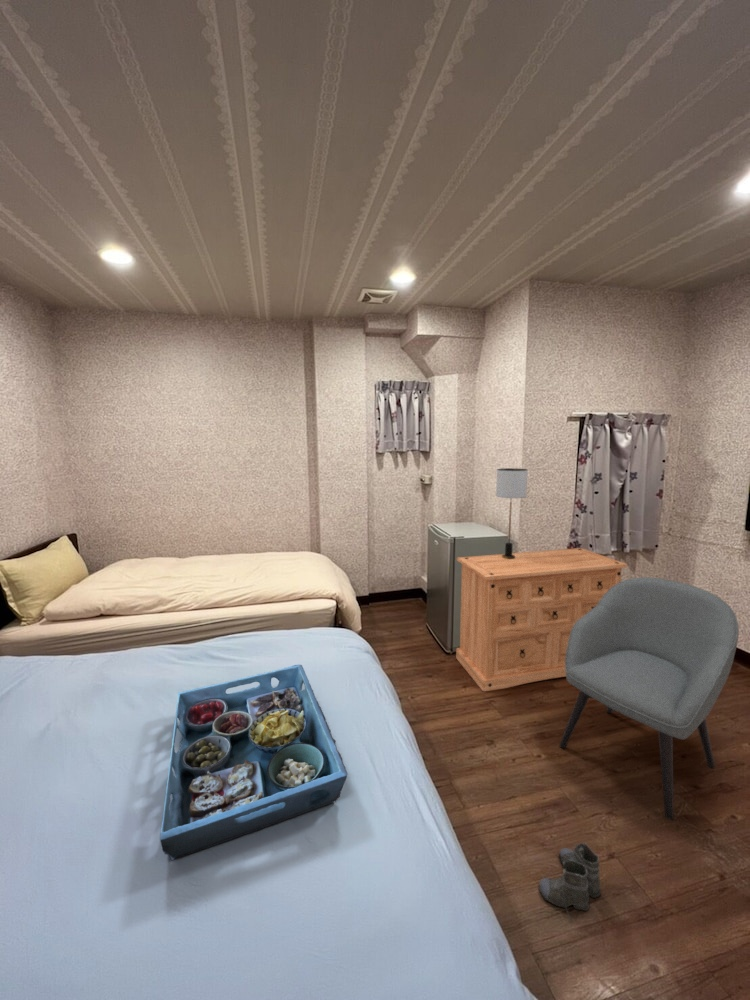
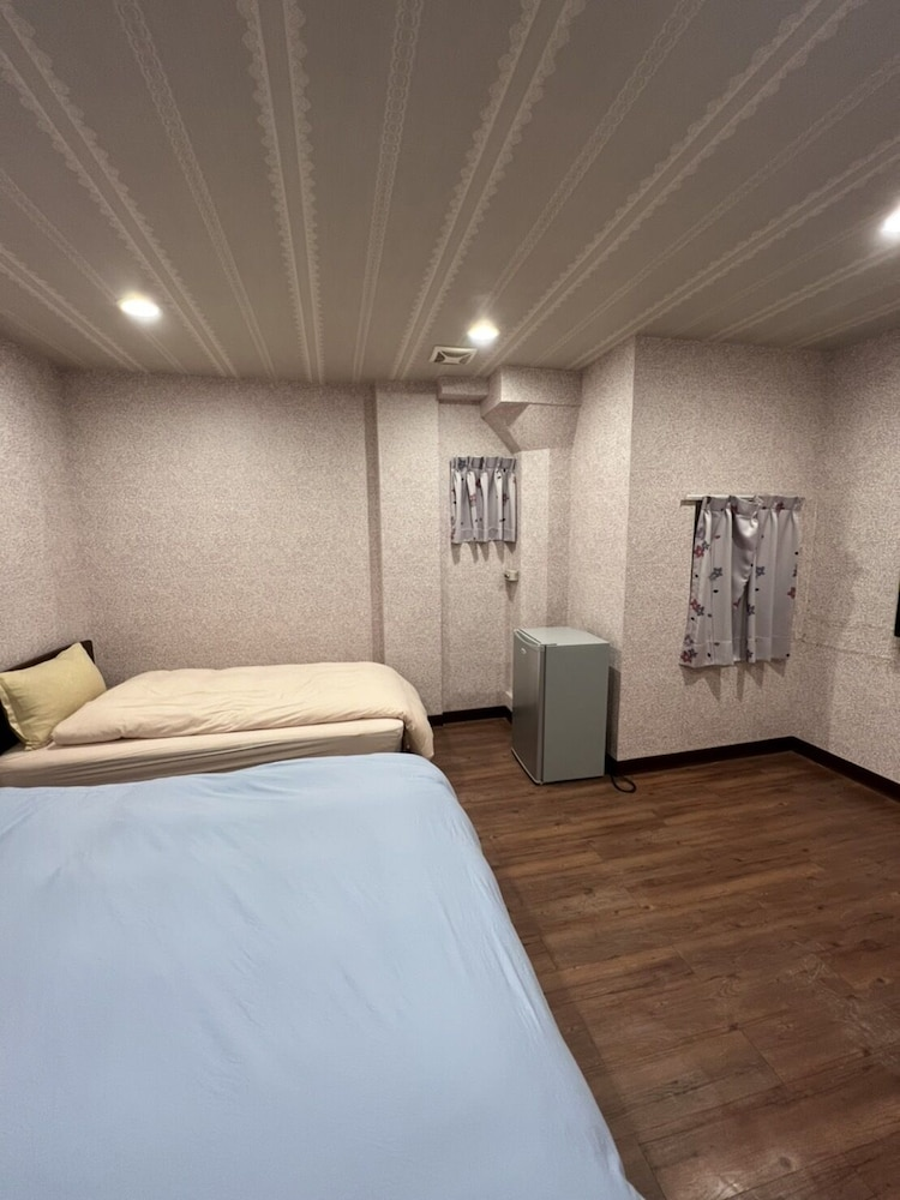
- table lamp [495,467,529,559]
- dresser [455,547,628,692]
- boots [538,841,602,925]
- chair [558,576,740,821]
- serving tray [160,664,348,861]
